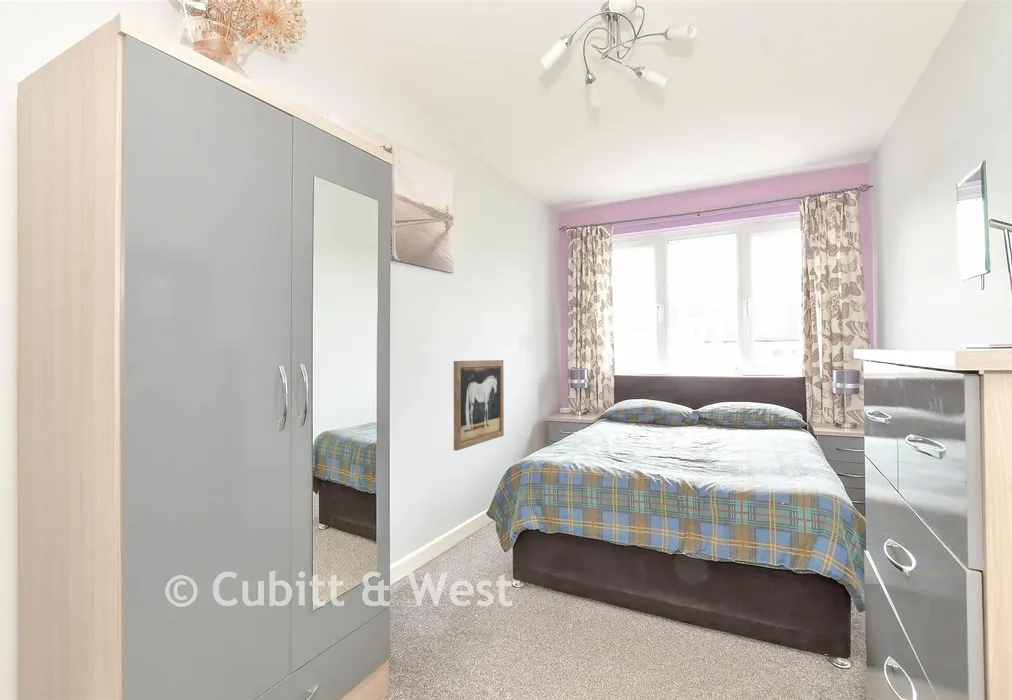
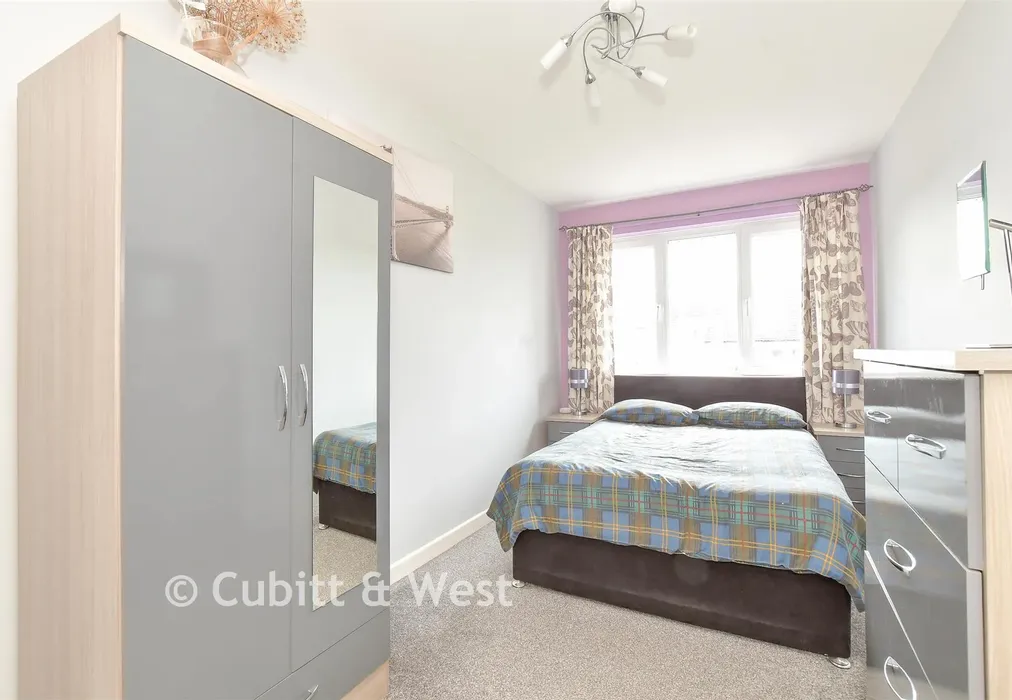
- wall art [453,359,505,452]
